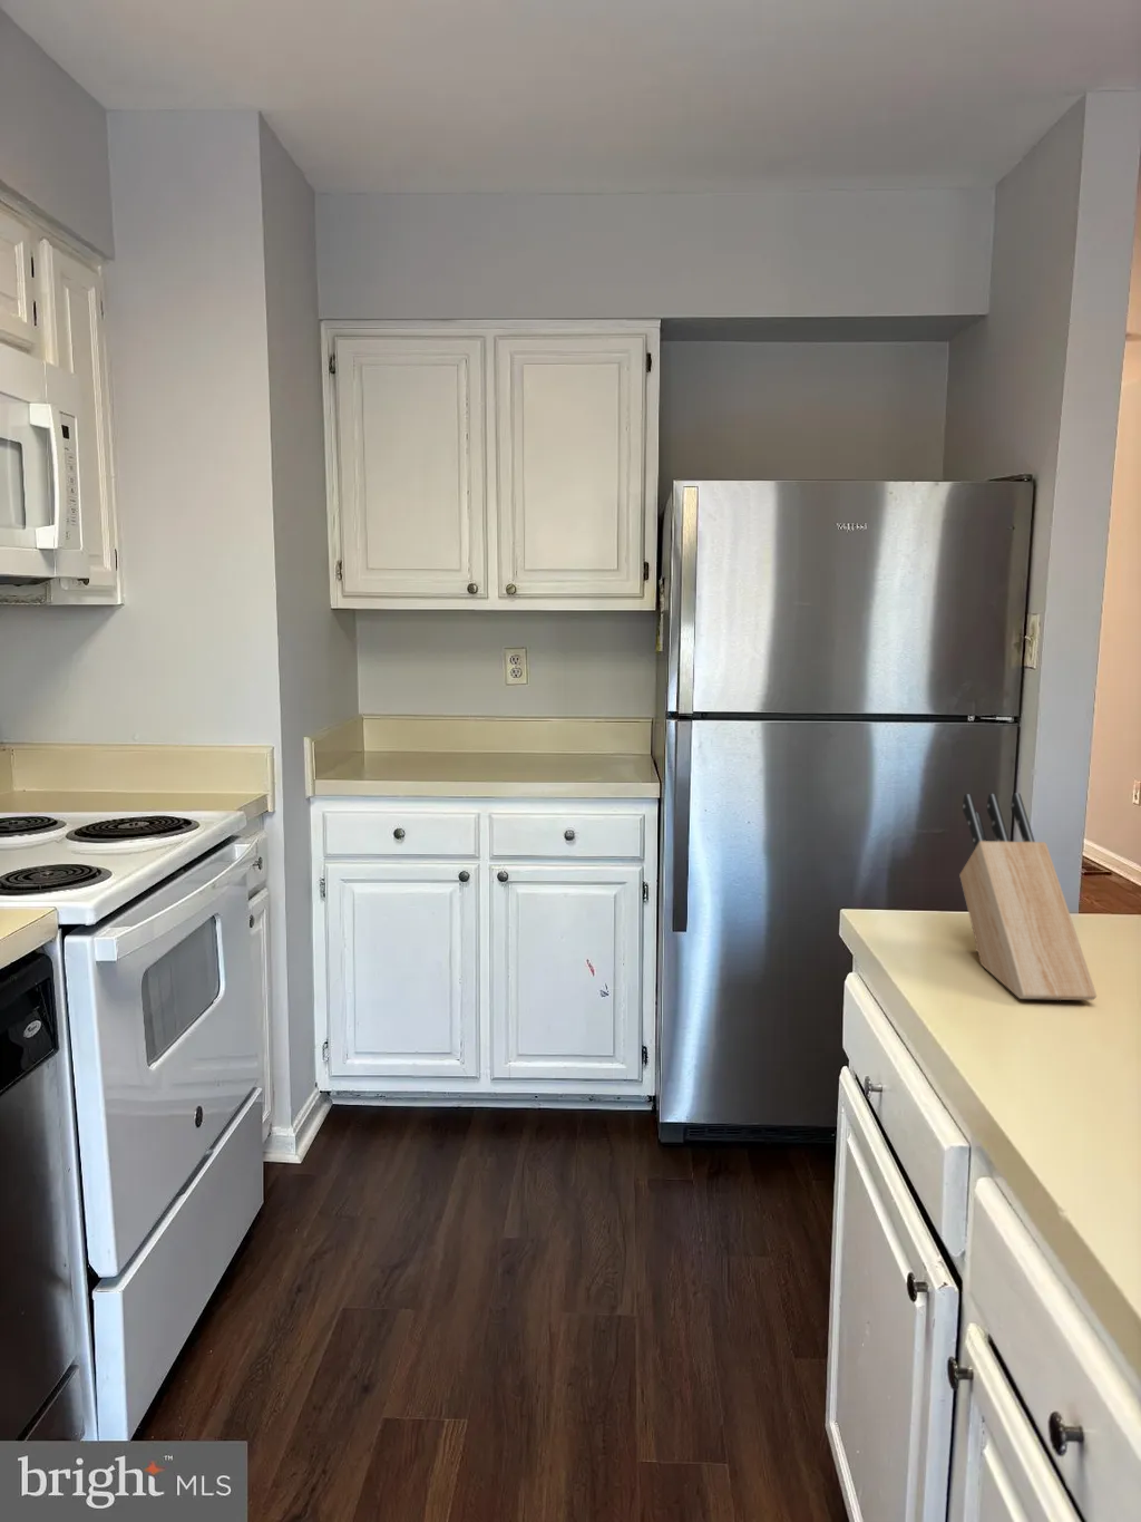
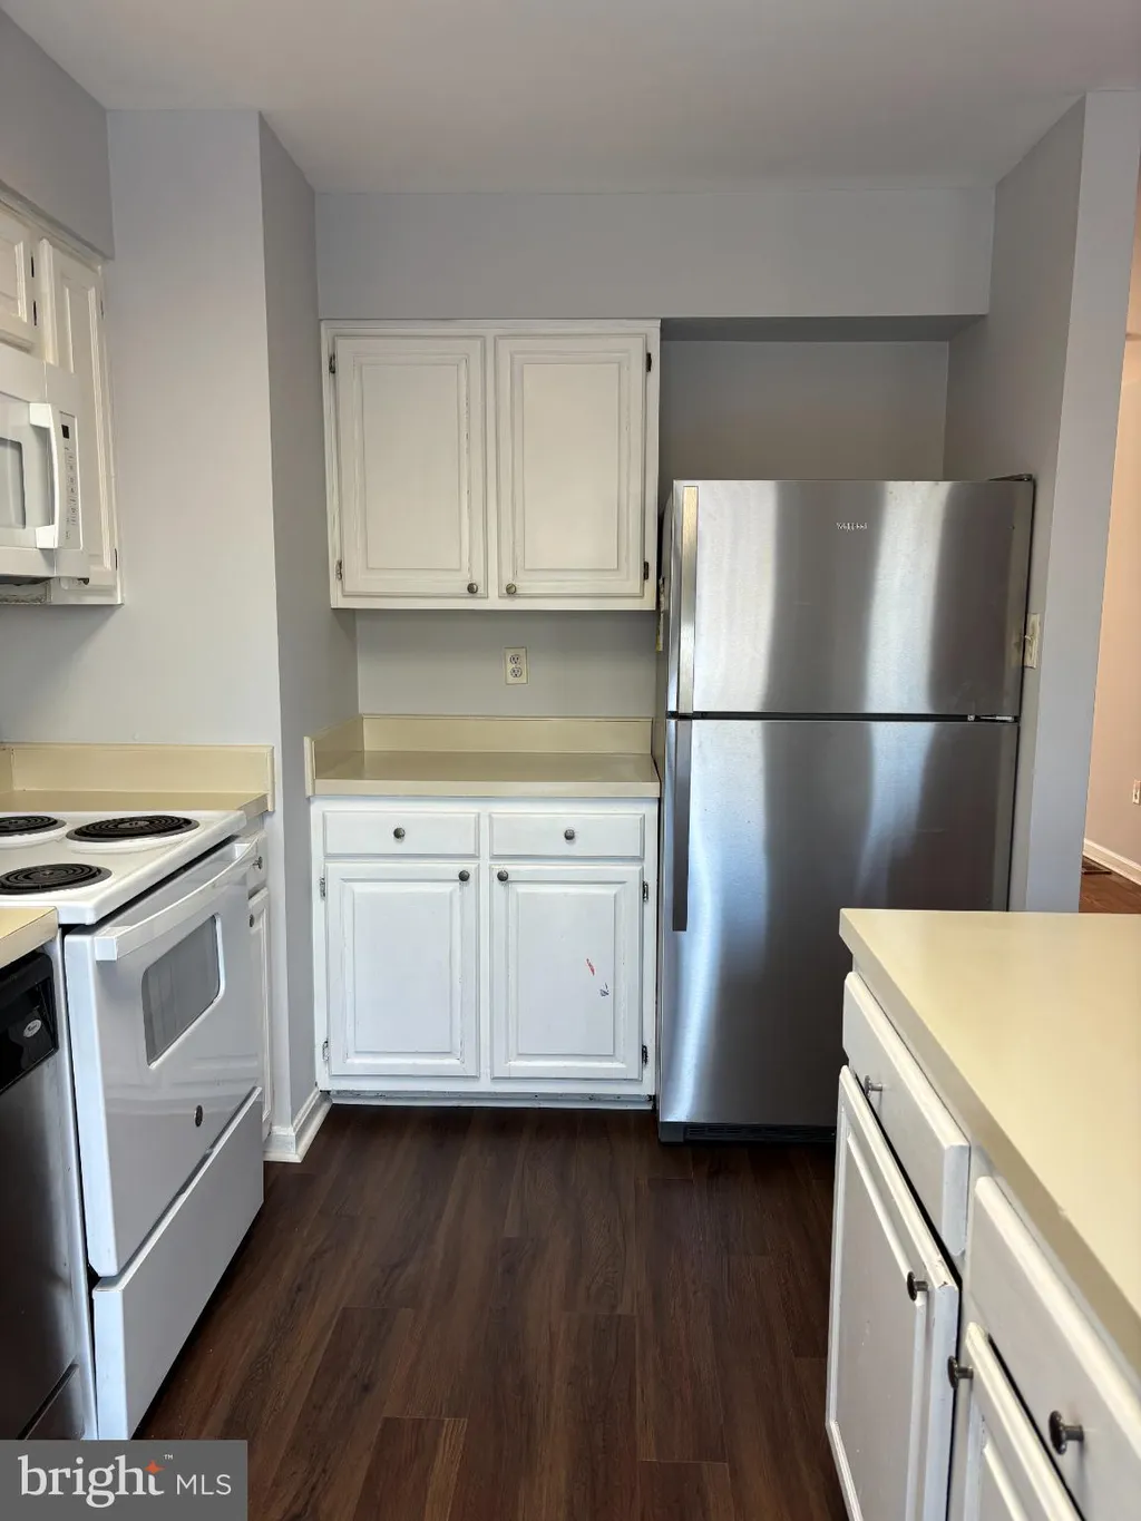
- knife block [959,792,1099,1001]
